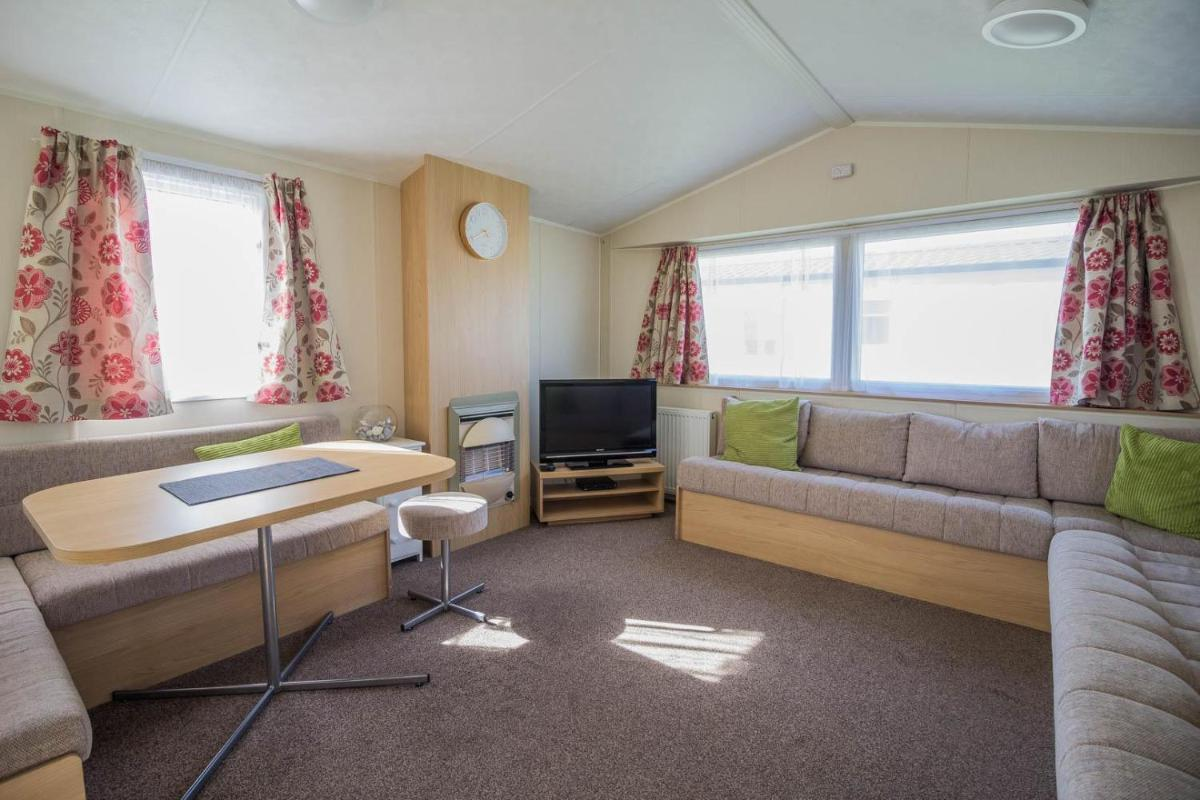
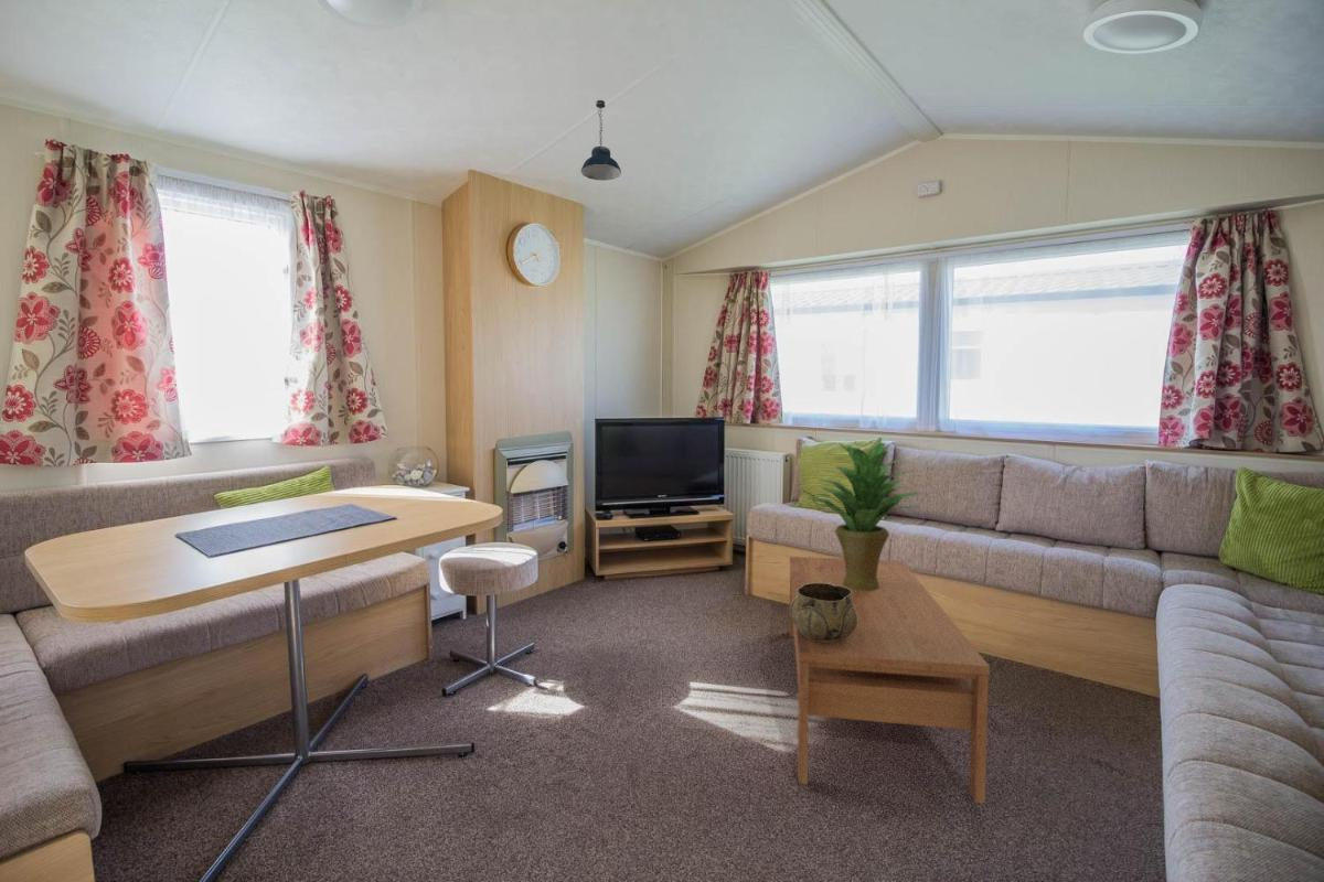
+ potted plant [805,442,920,591]
+ decorative bowl [789,583,857,642]
+ coffee table [789,556,991,805]
+ pendant light [580,99,622,182]
